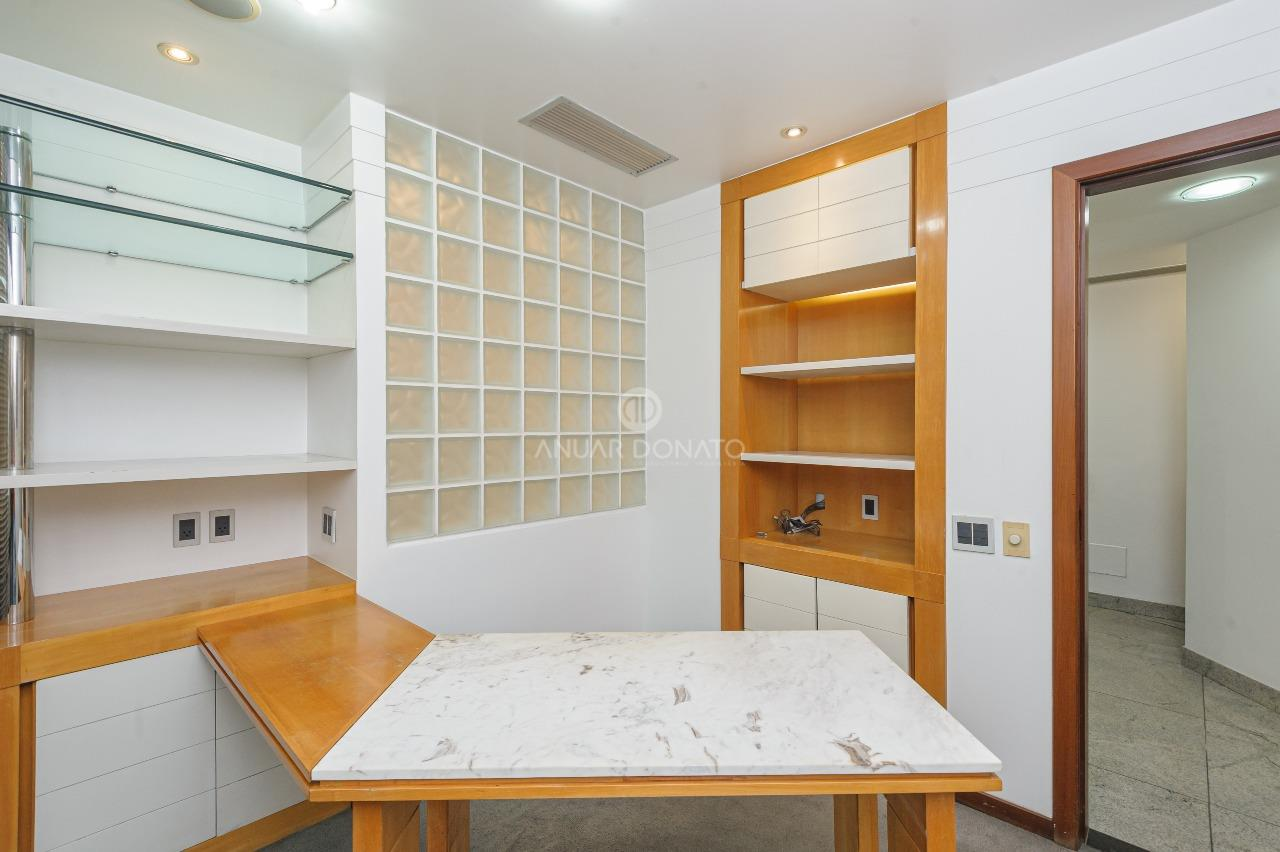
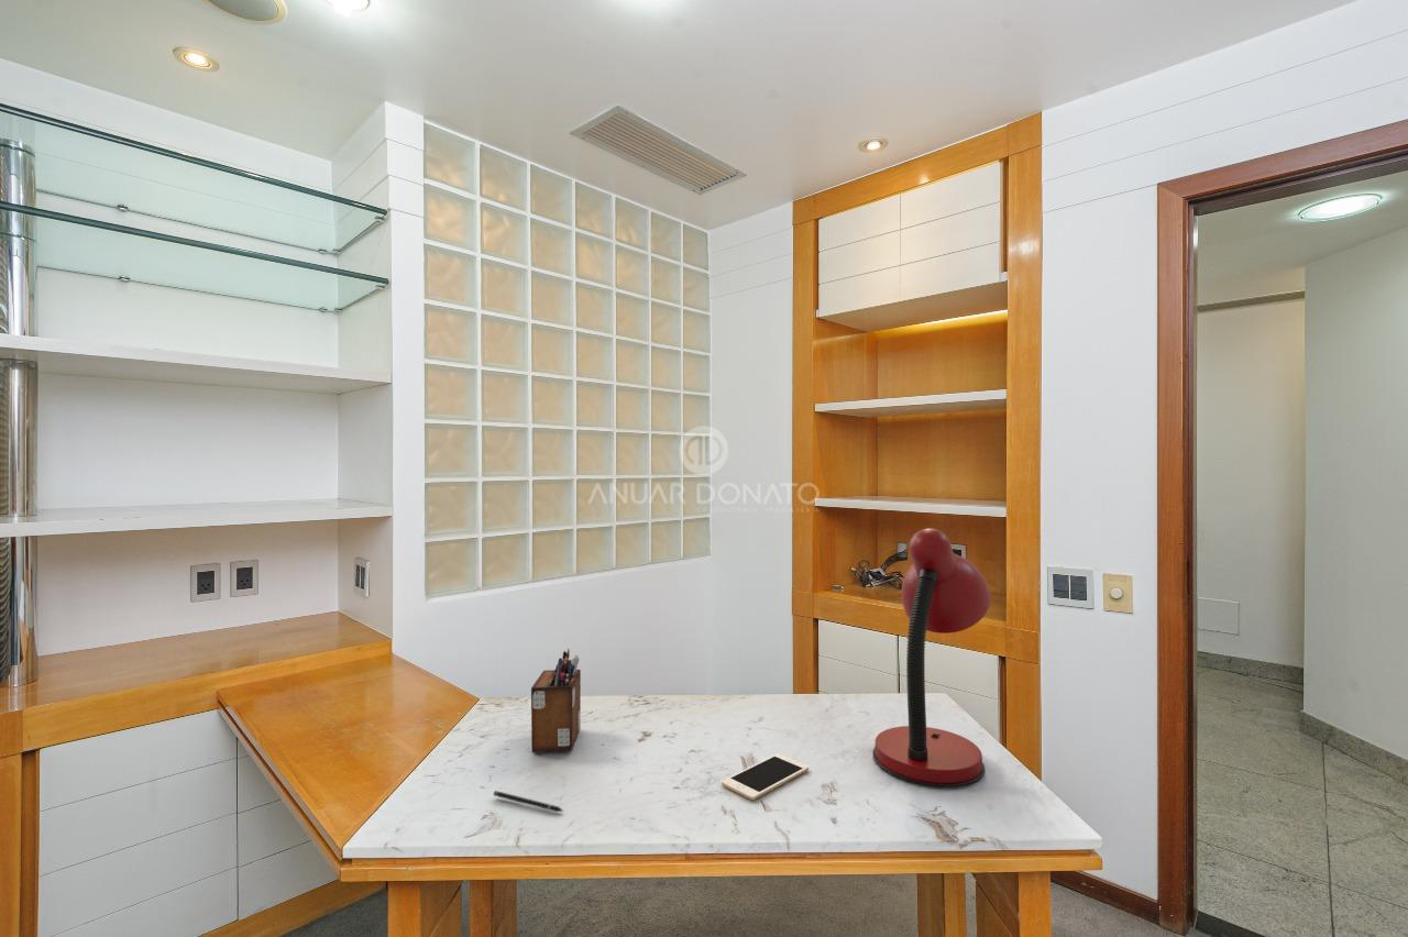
+ desk lamp [871,528,992,789]
+ desk organizer [530,649,582,753]
+ cell phone [721,752,810,801]
+ pen [493,790,564,813]
